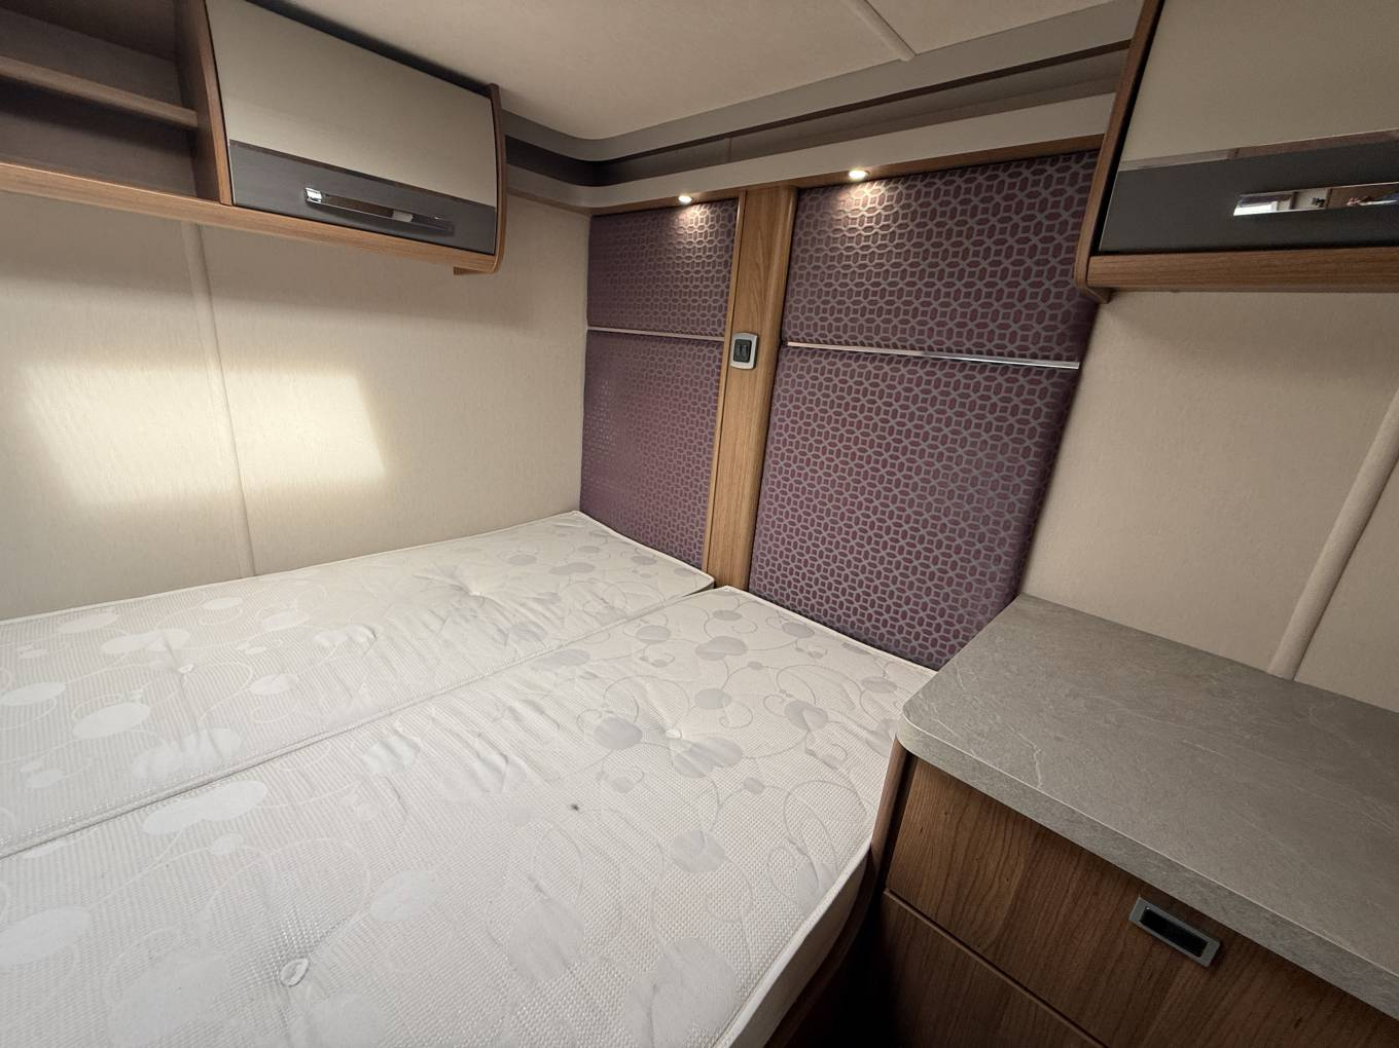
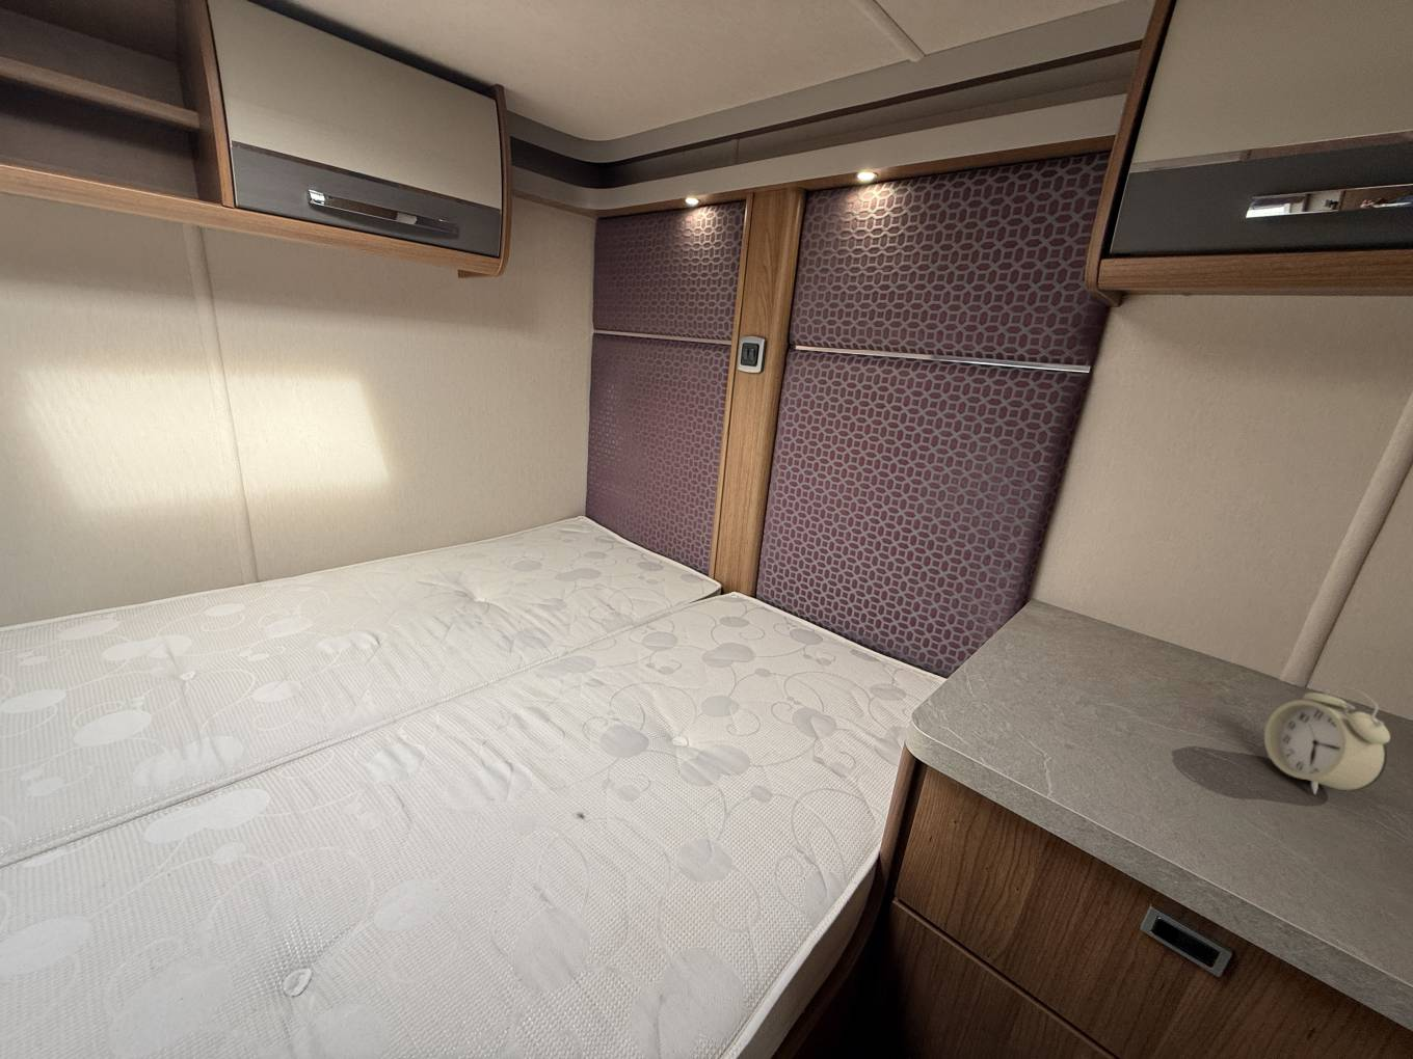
+ alarm clock [1264,685,1391,795]
